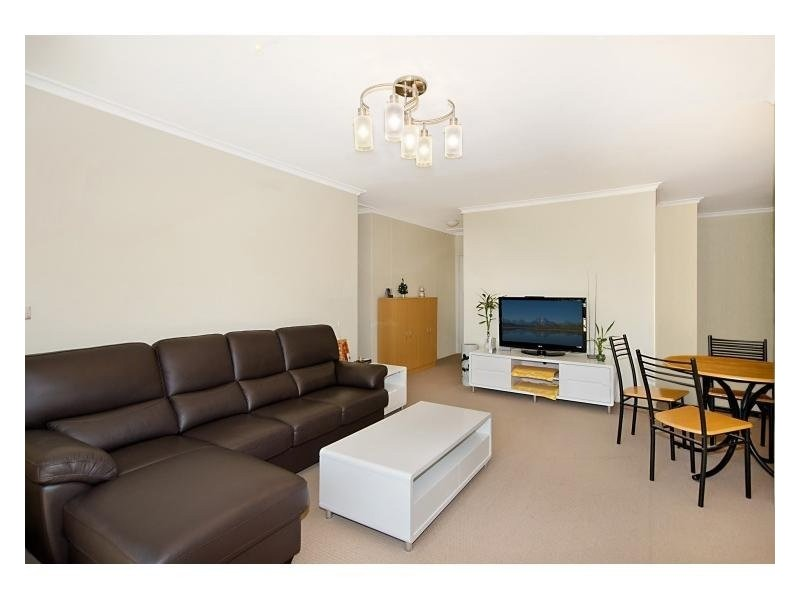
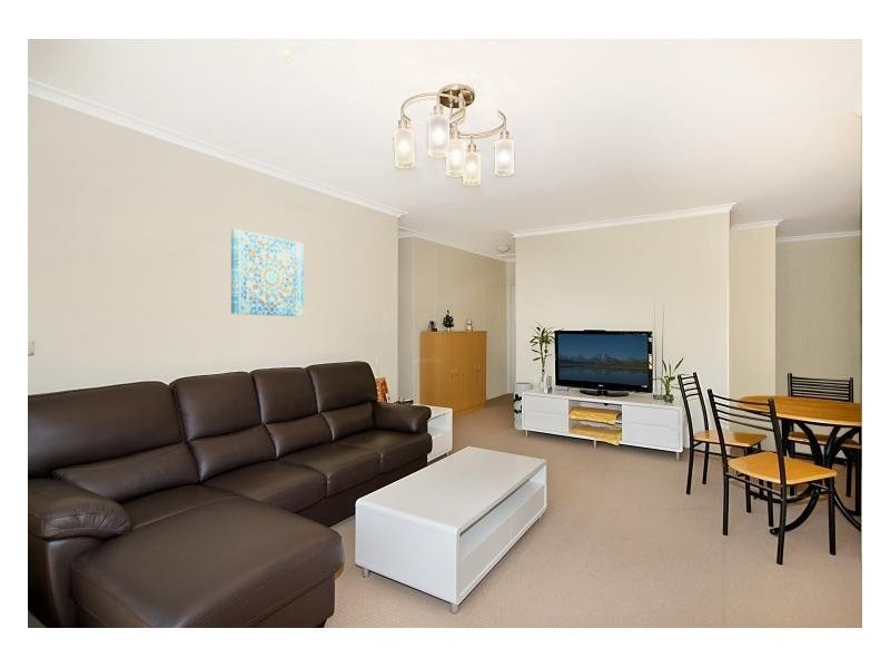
+ wall art [230,227,305,317]
